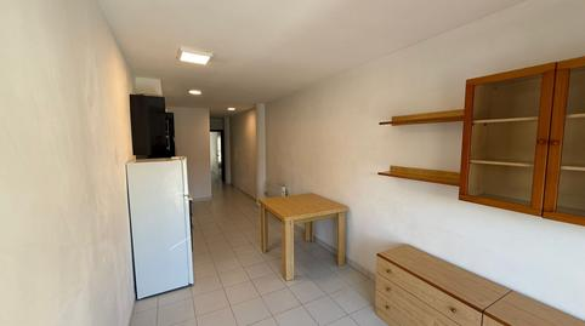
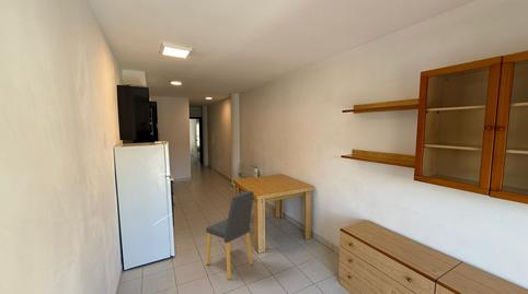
+ dining chair [205,190,254,281]
